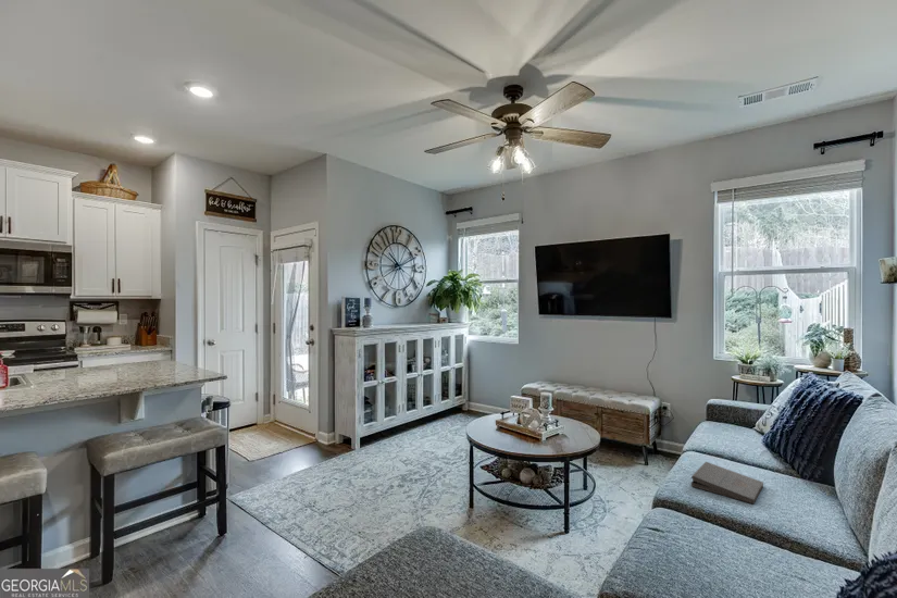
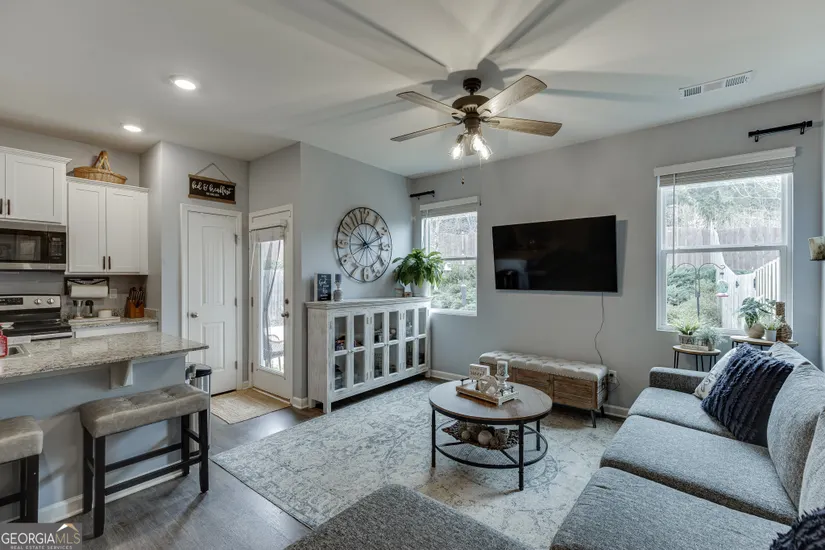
- pizza box [690,461,764,504]
